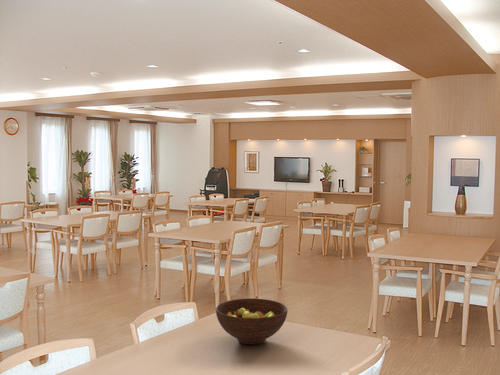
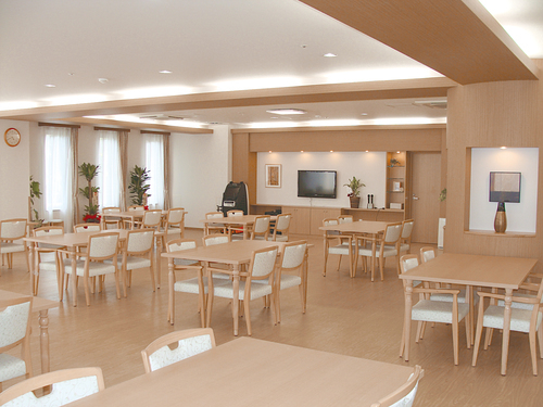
- fruit bowl [215,298,288,345]
